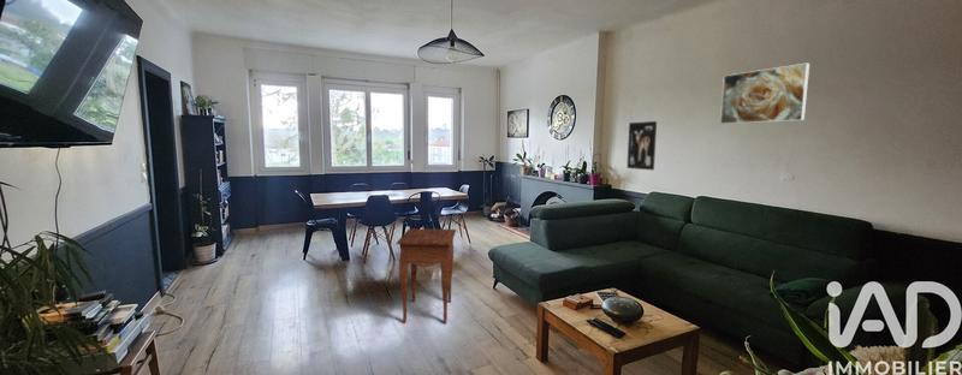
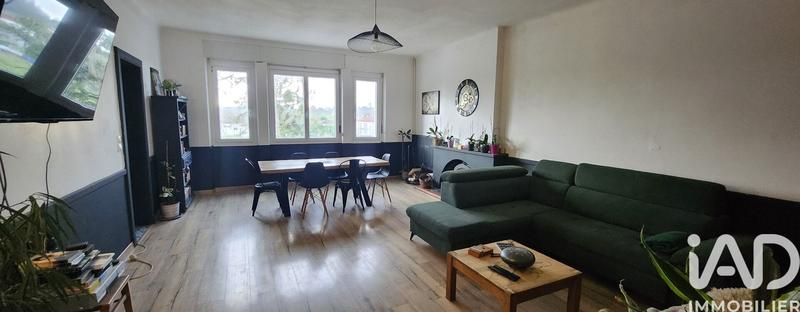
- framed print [719,61,810,125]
- side table [396,227,457,325]
- wall art [625,120,658,171]
